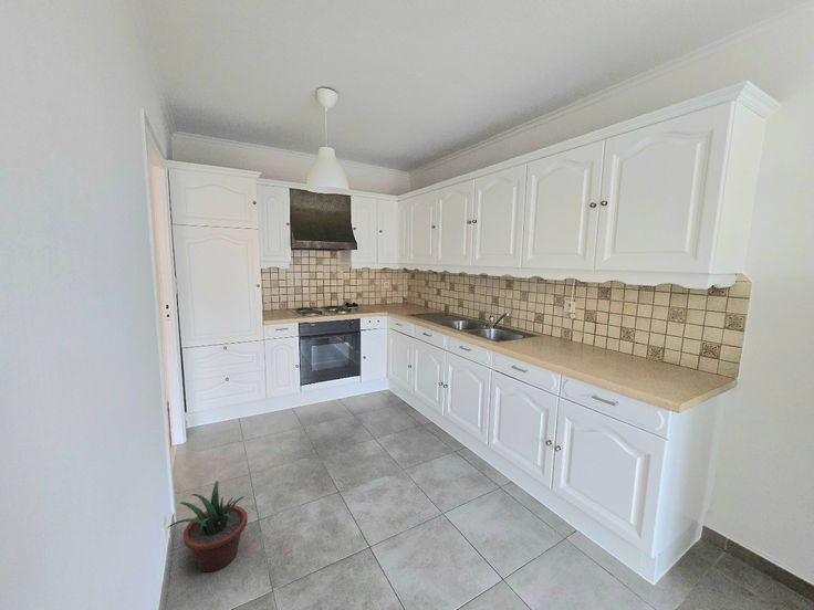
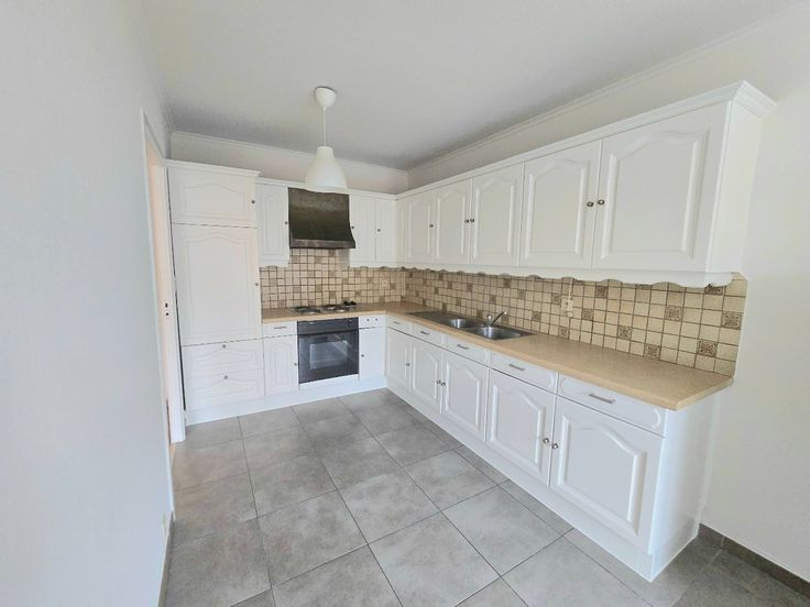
- potted plant [166,480,249,574]
